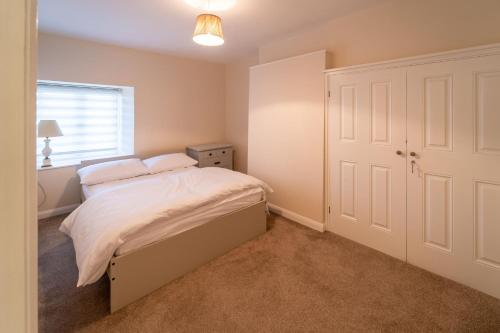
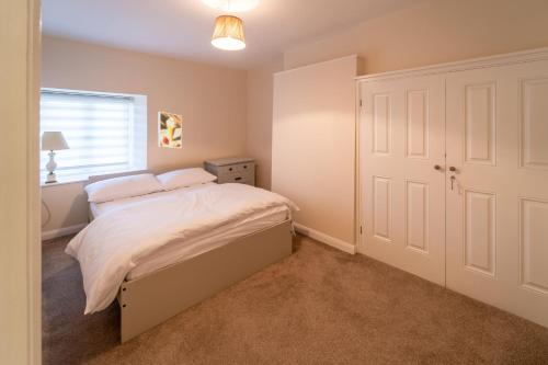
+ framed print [157,111,183,149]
